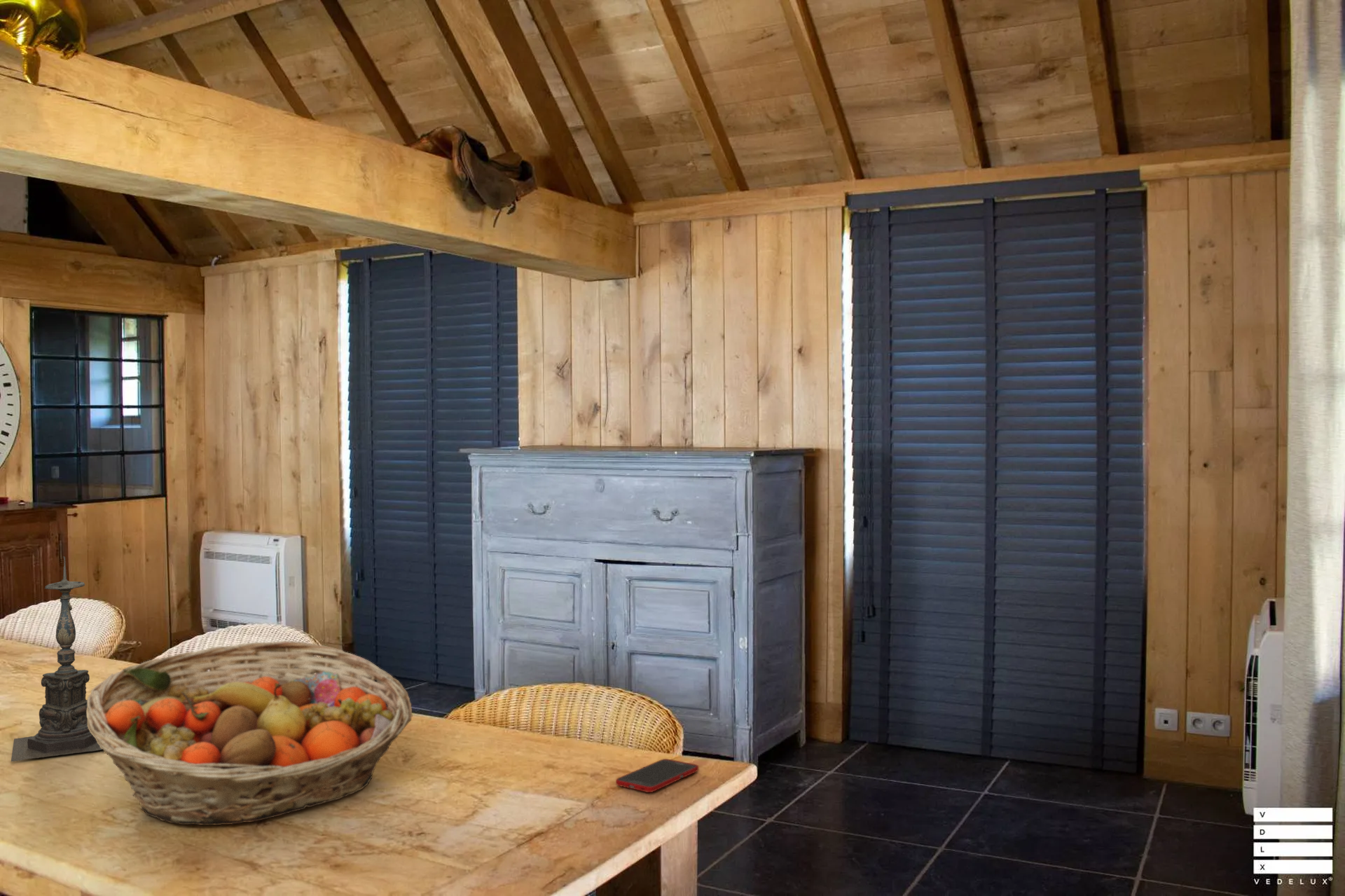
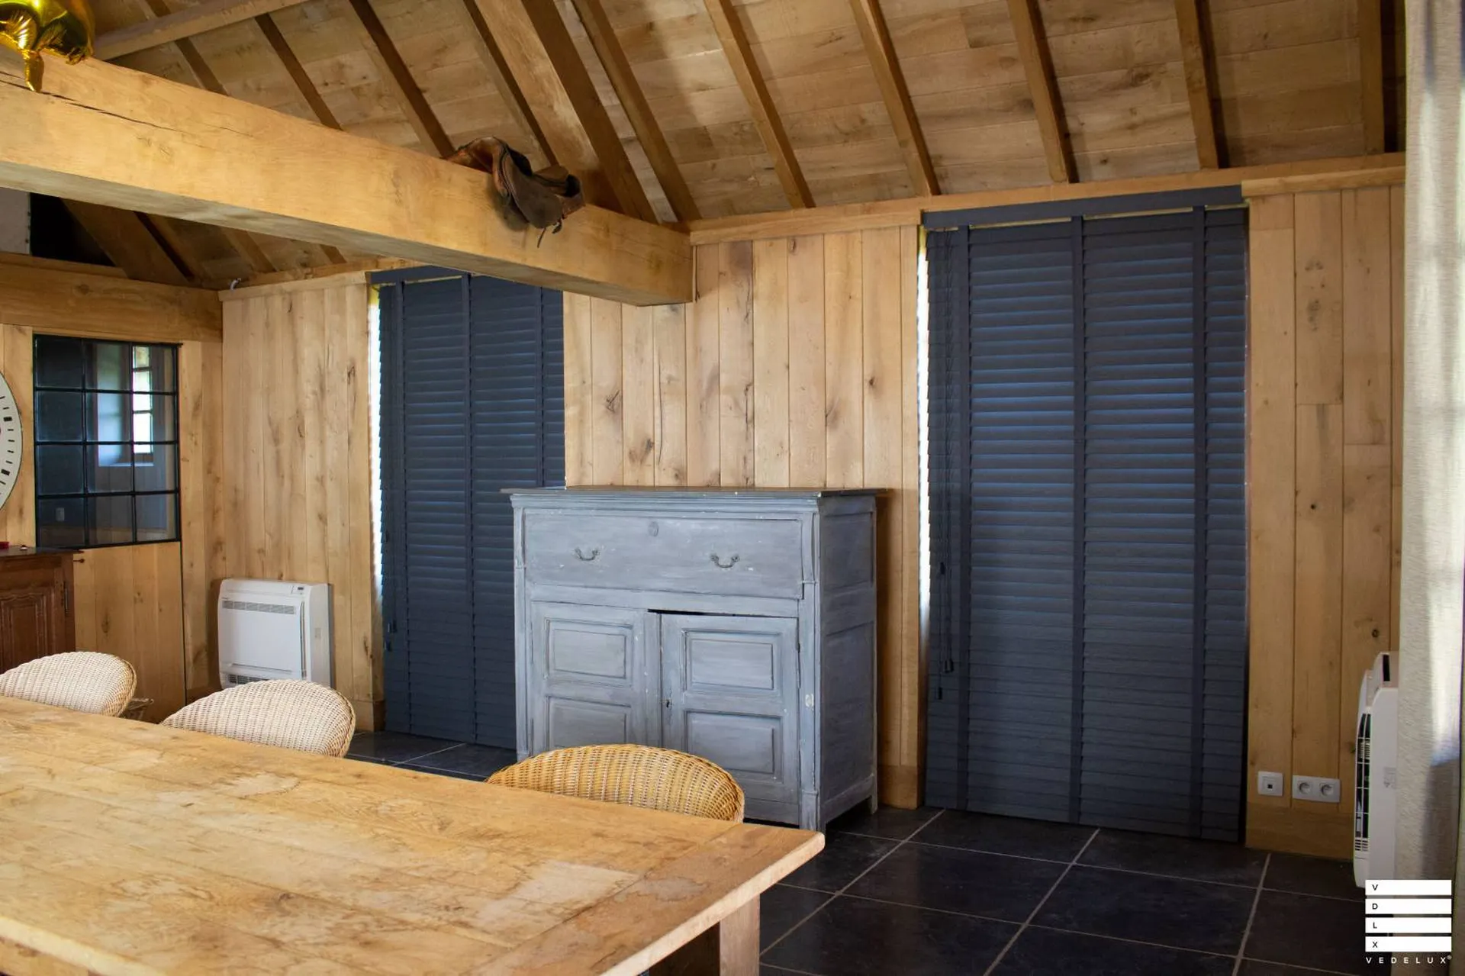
- cell phone [615,758,699,793]
- fruit basket [87,640,413,826]
- candle holder [11,556,102,762]
